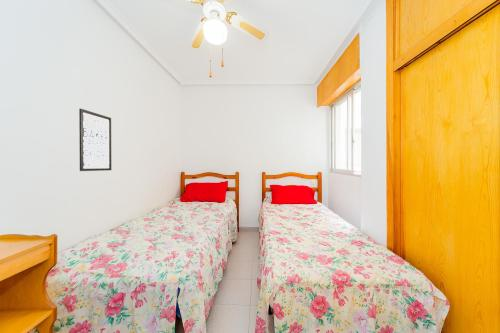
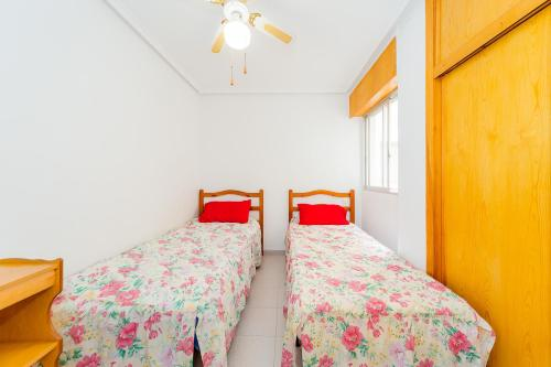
- wall art [78,108,112,172]
